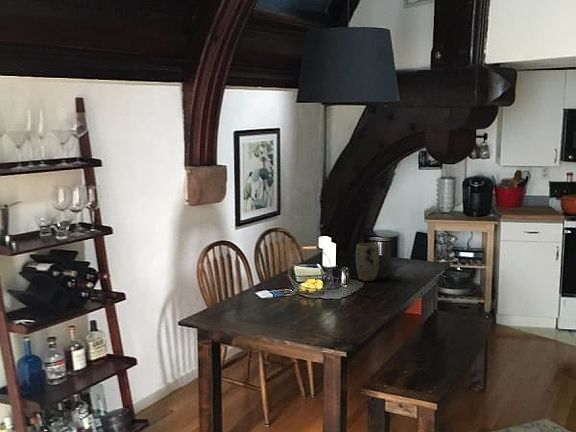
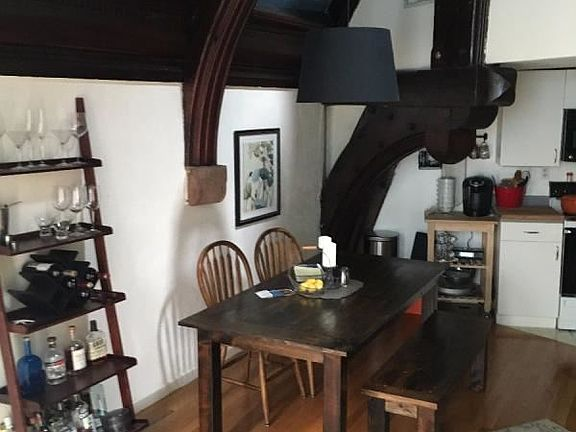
- plant pot [355,242,381,282]
